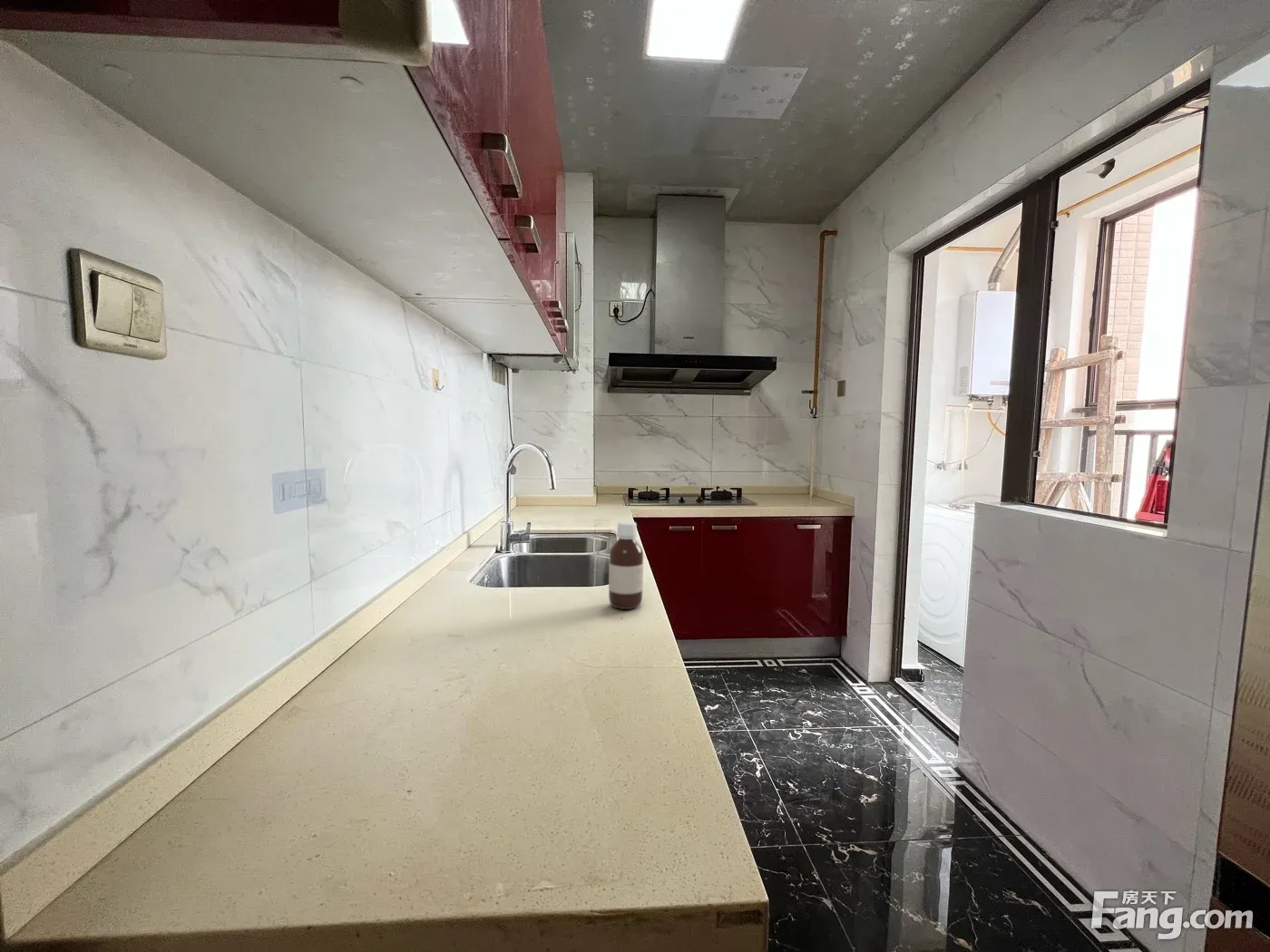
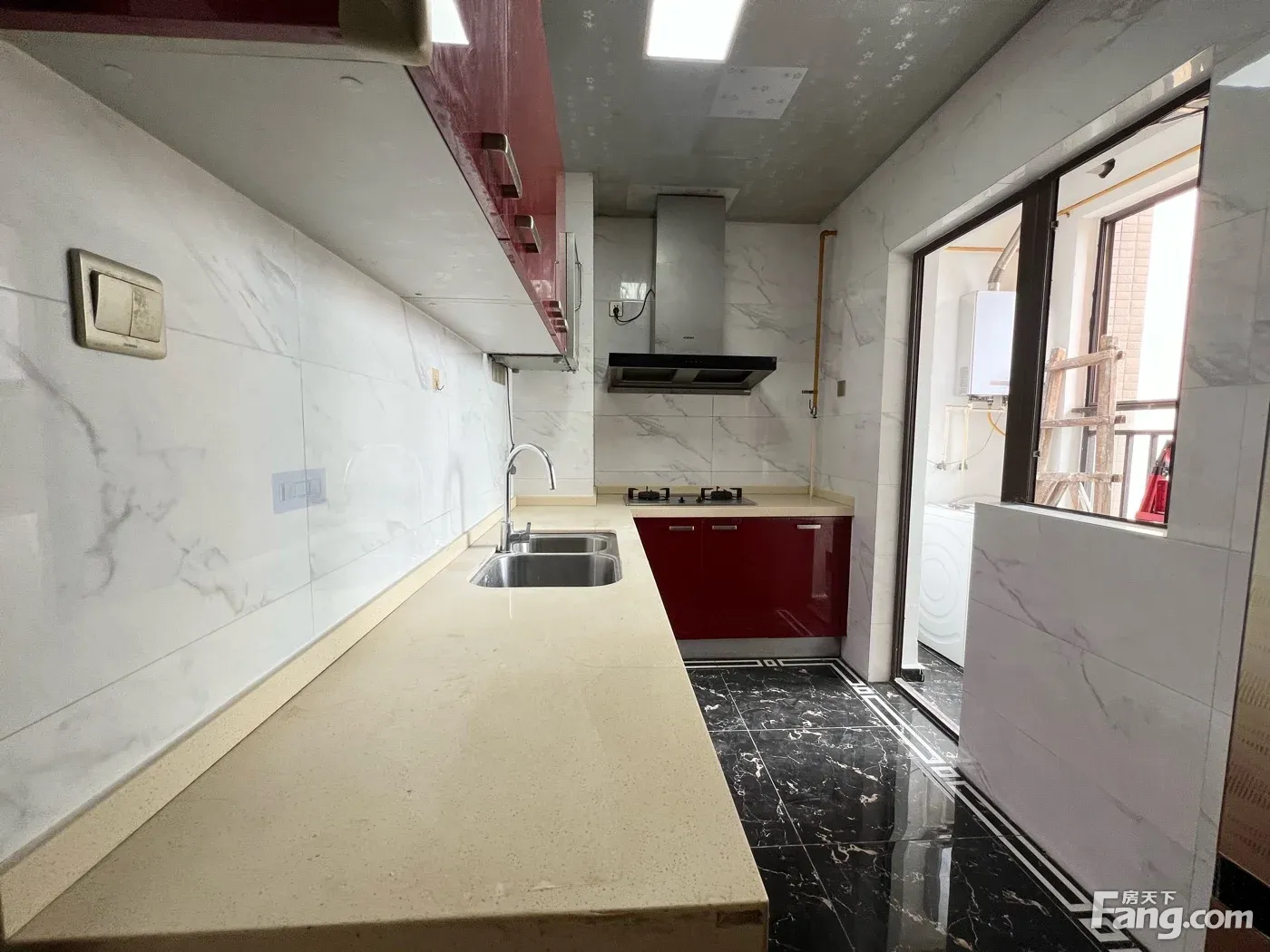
- bottle [608,520,644,610]
